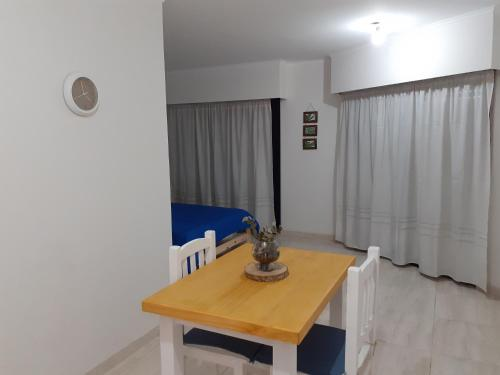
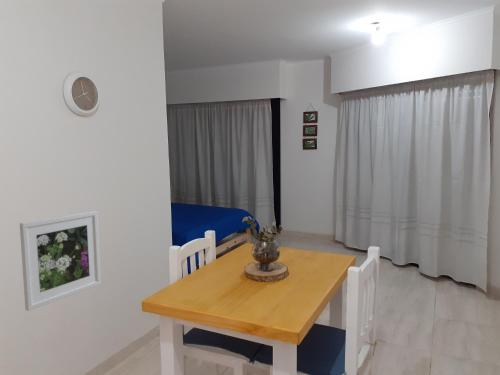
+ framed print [19,210,102,312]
